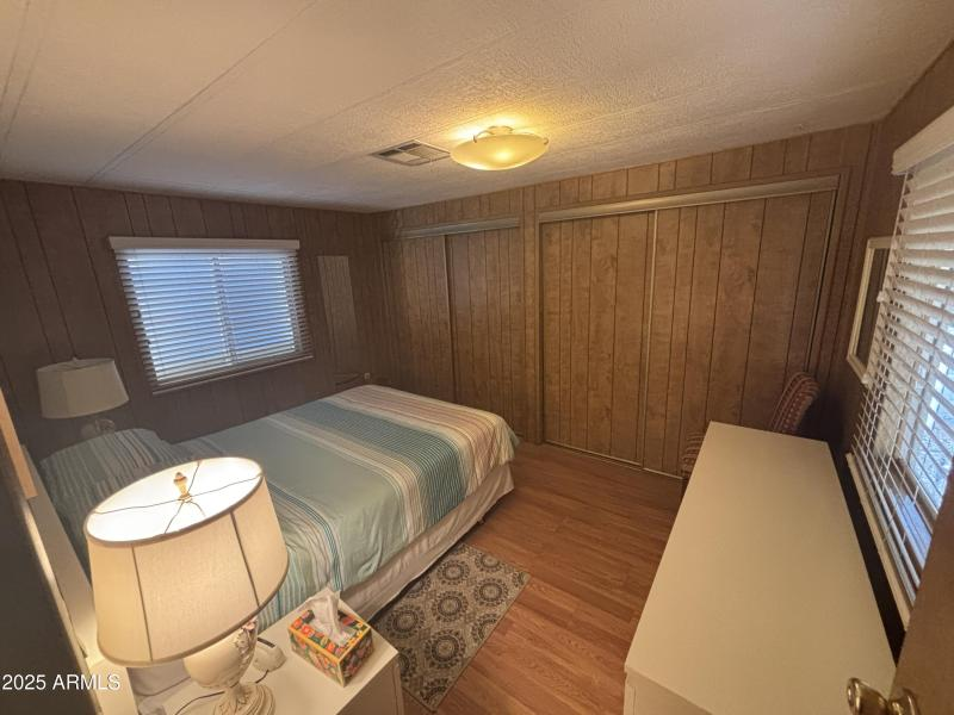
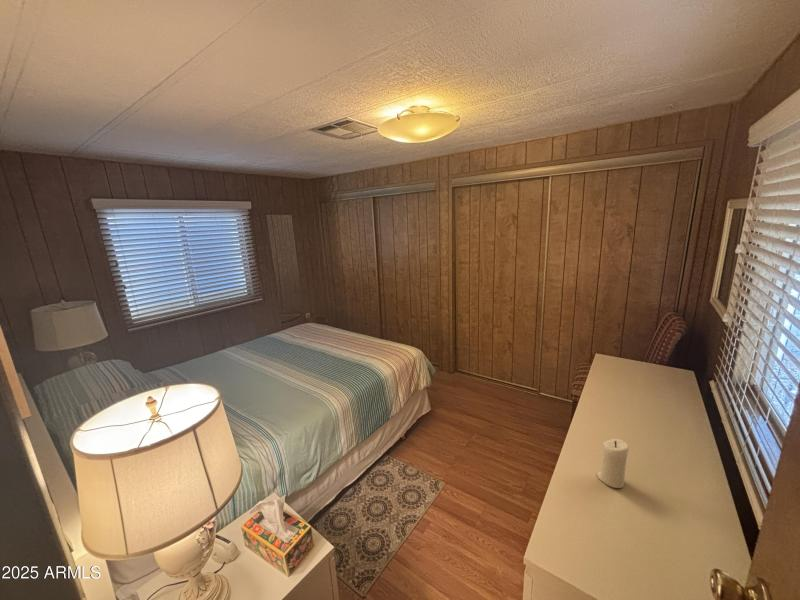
+ candle [595,438,630,489]
